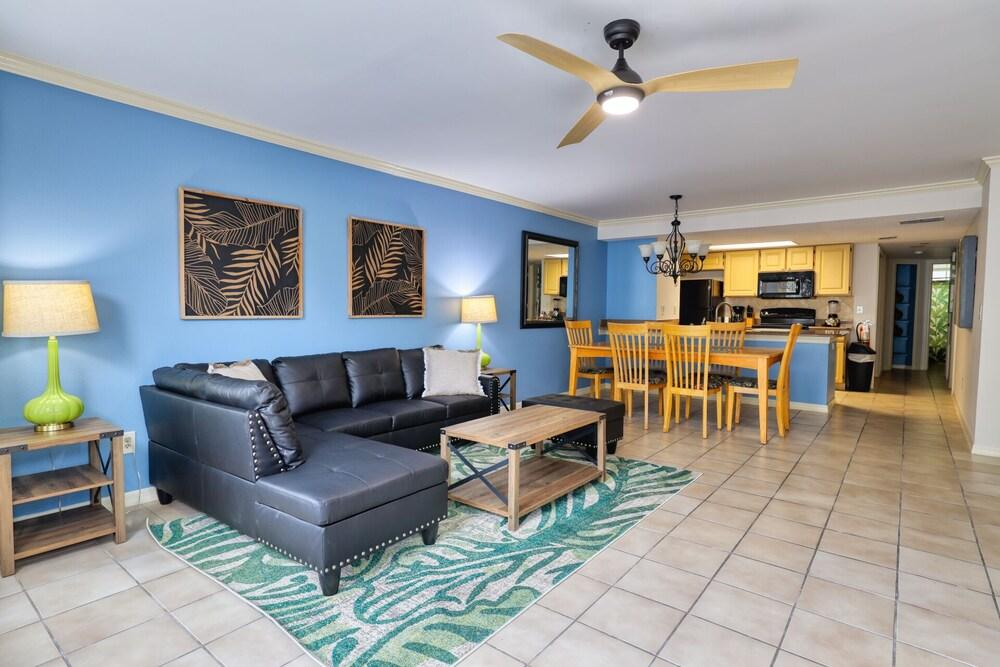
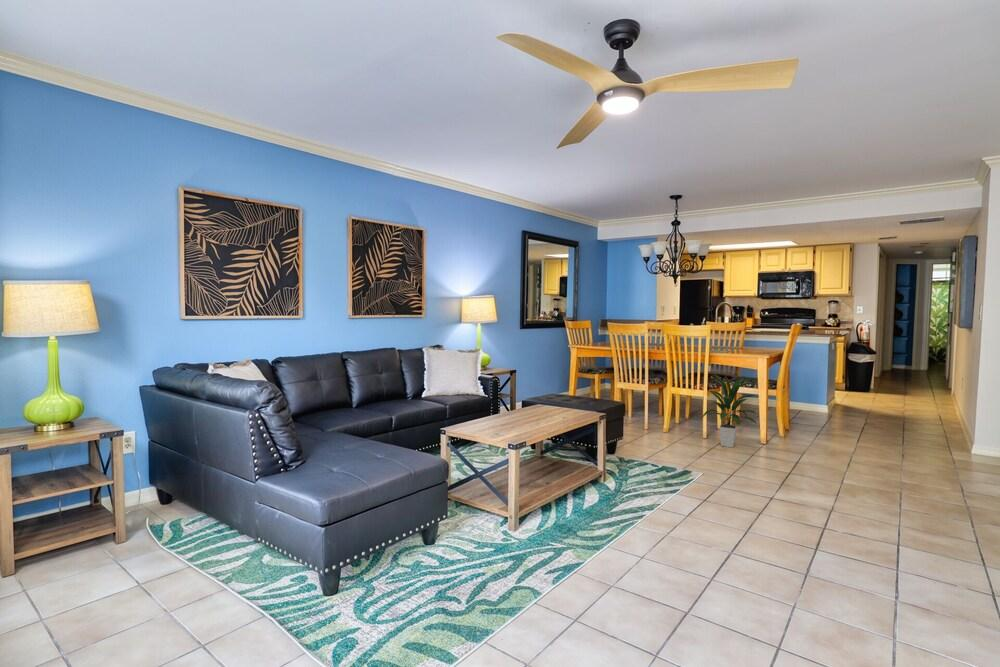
+ indoor plant [700,373,762,448]
